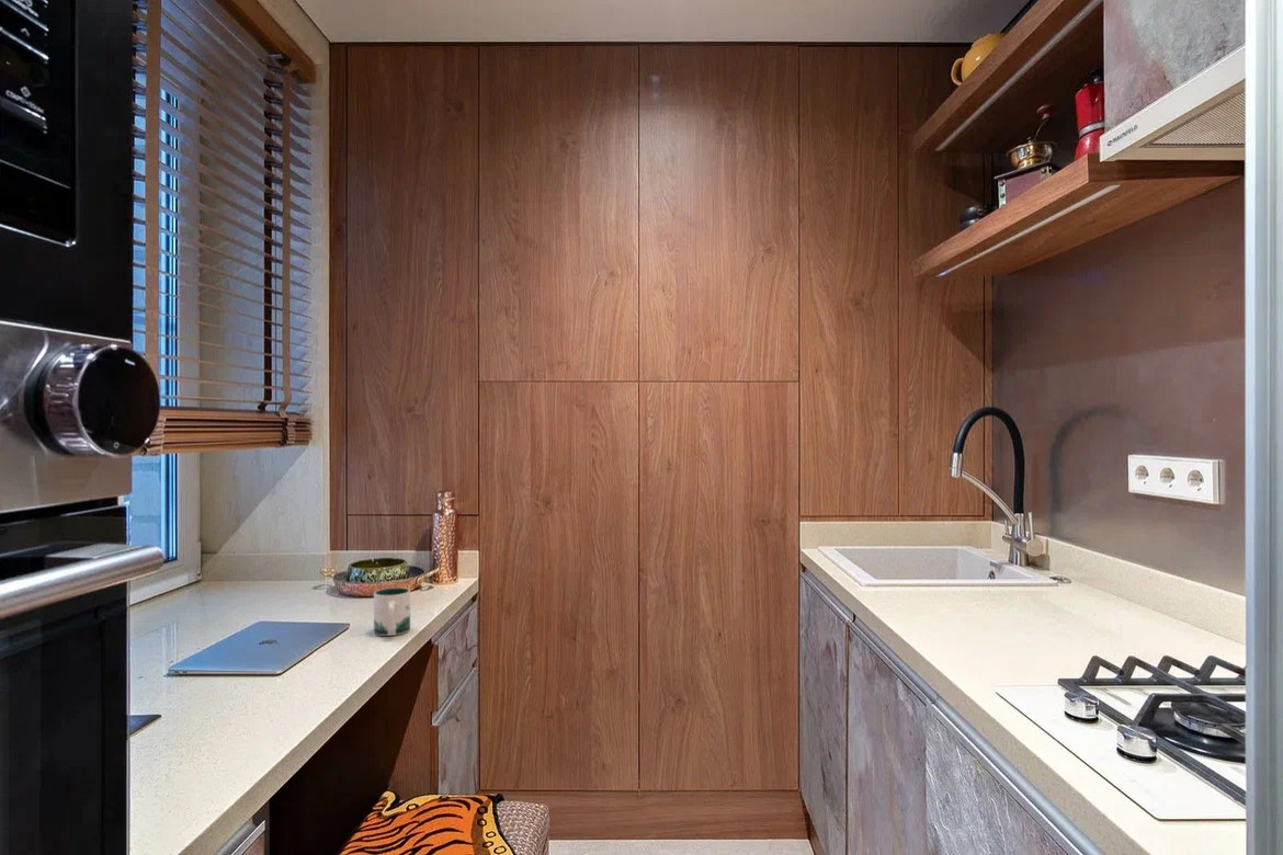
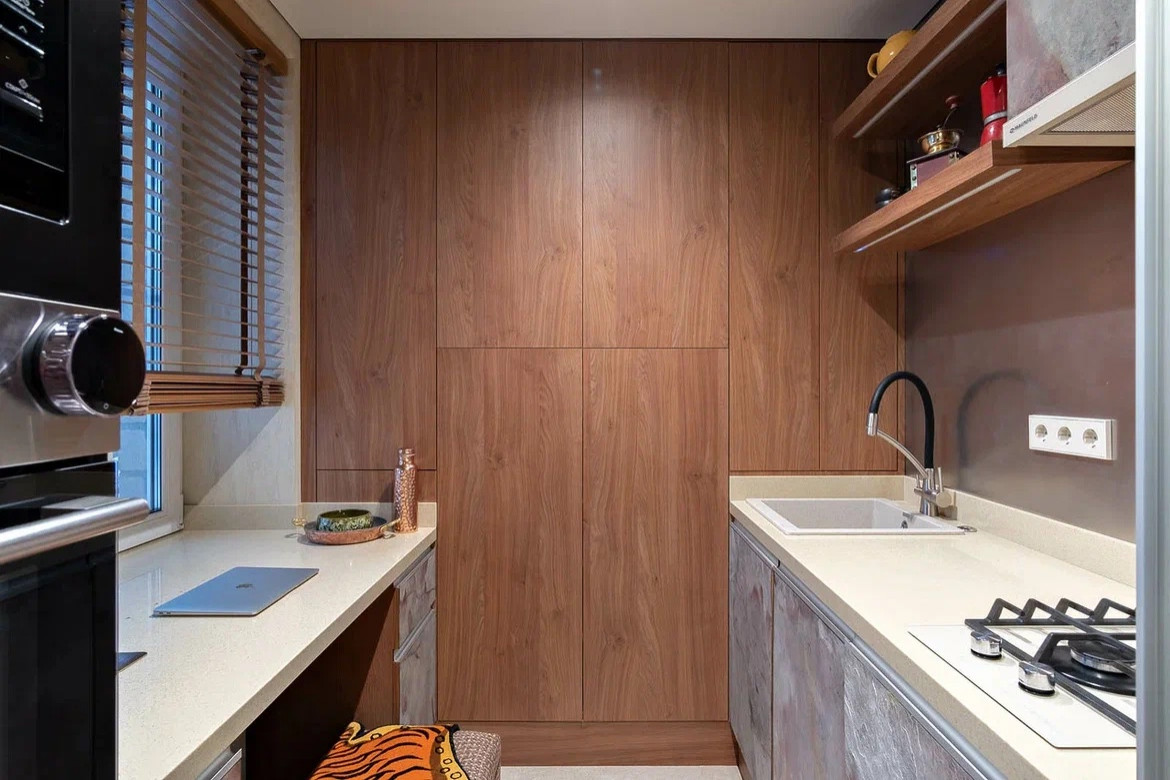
- mug [373,586,411,637]
